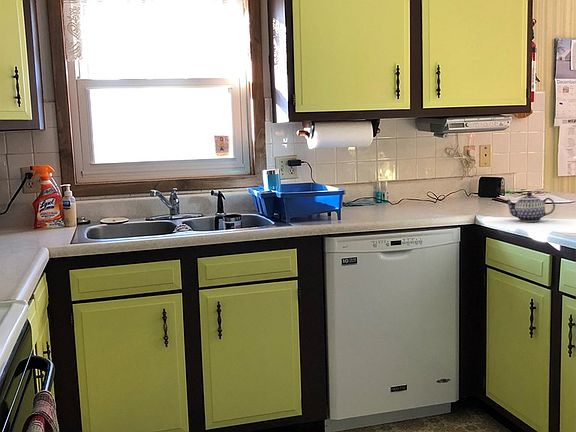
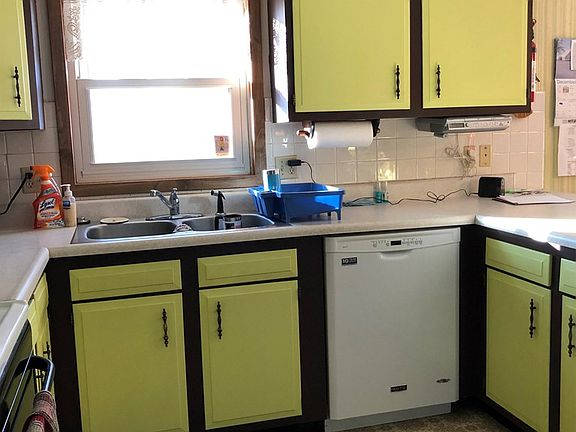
- teapot [504,191,556,223]
